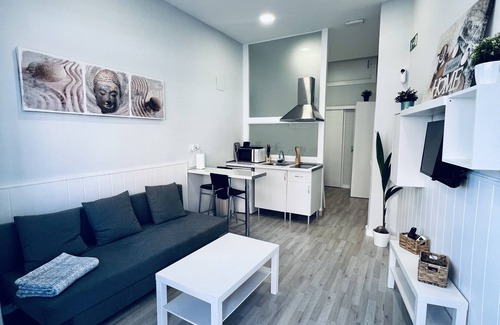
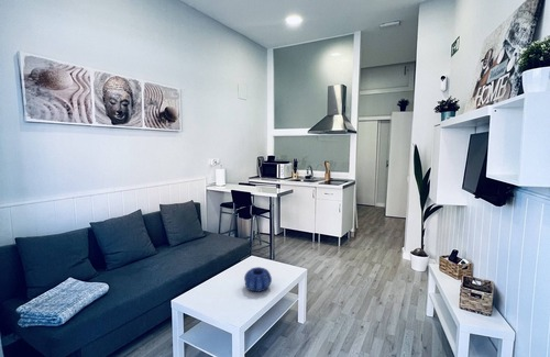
+ decorative bowl [243,266,273,293]
